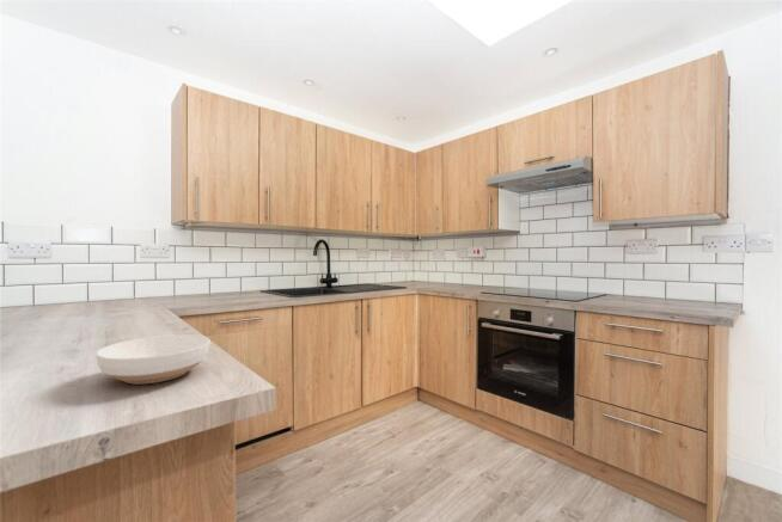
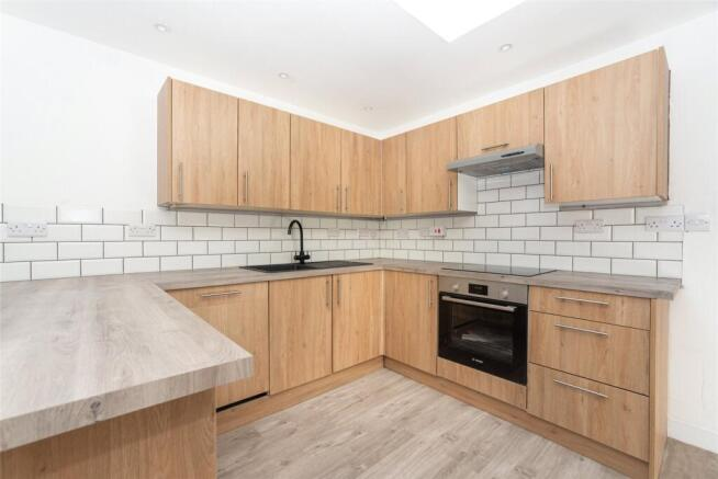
- bowl [94,333,210,385]
